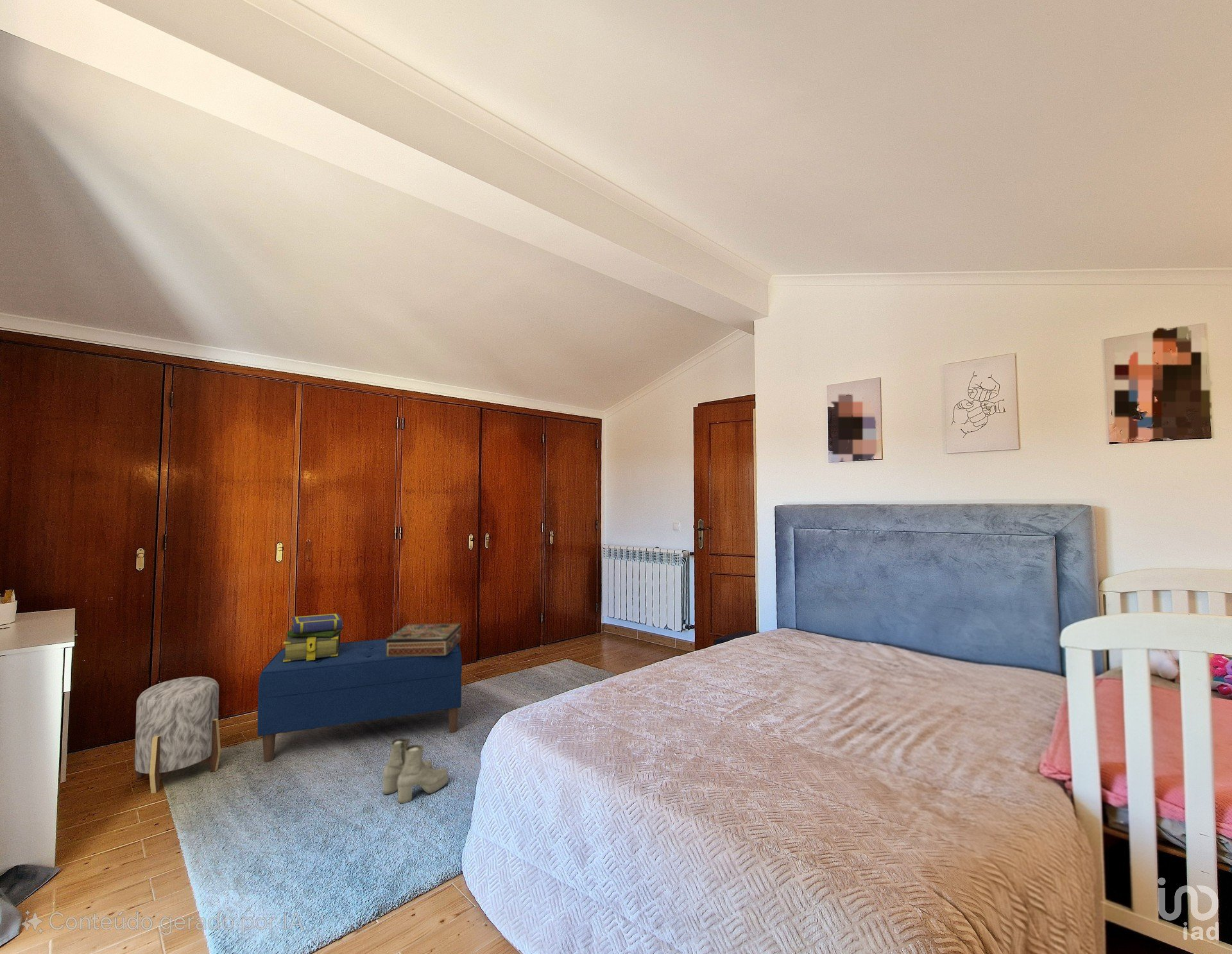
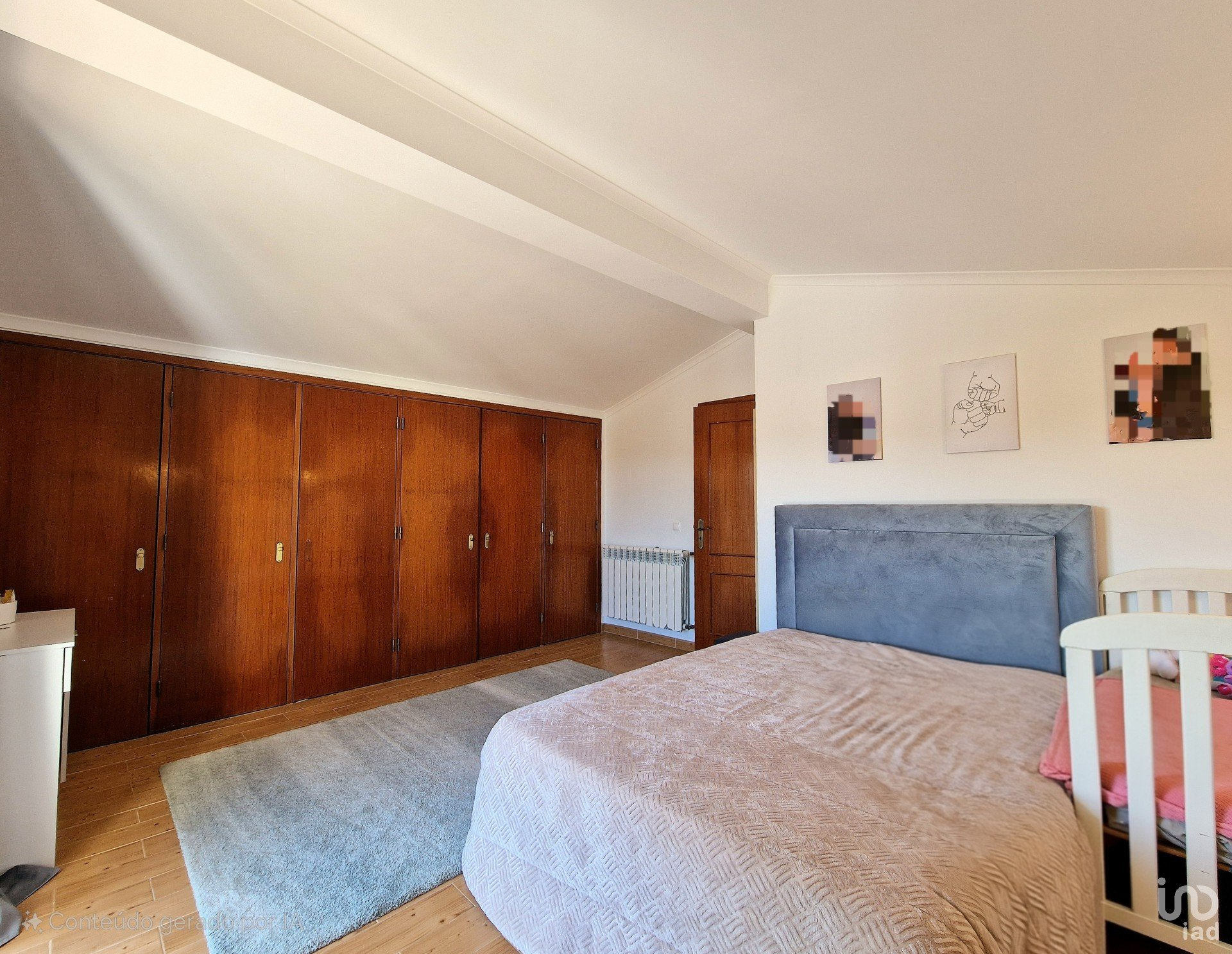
- bench [257,638,463,763]
- stool [133,676,221,794]
- boots [382,738,449,804]
- stack of books [283,613,344,662]
- decorative box [386,623,461,656]
